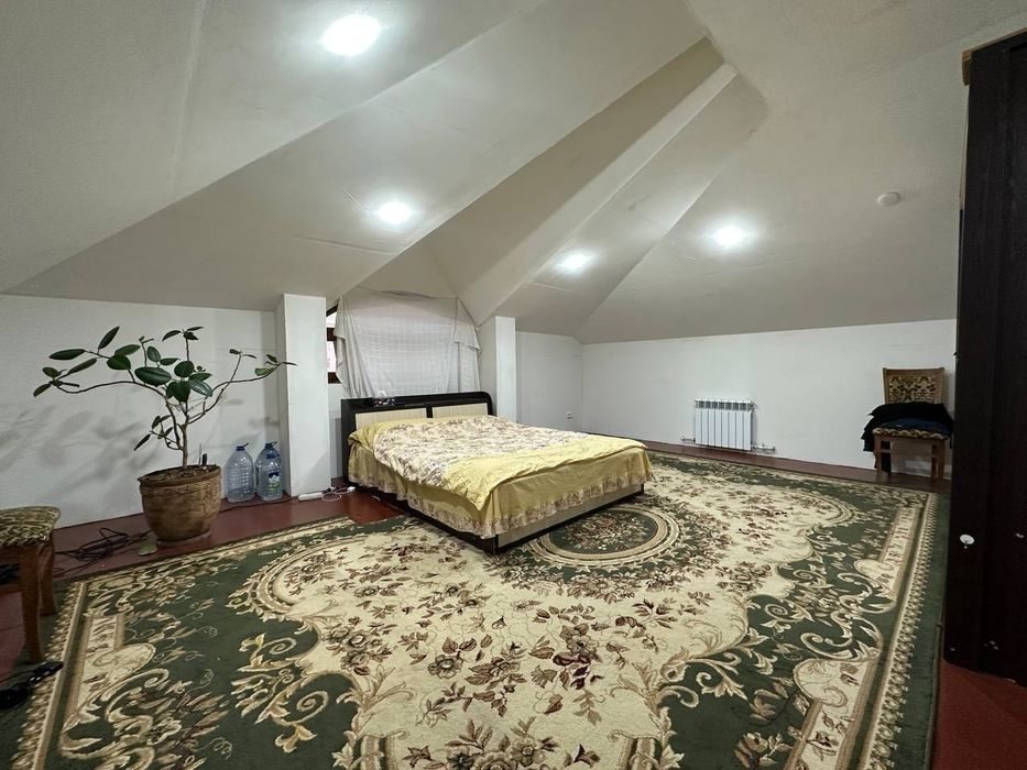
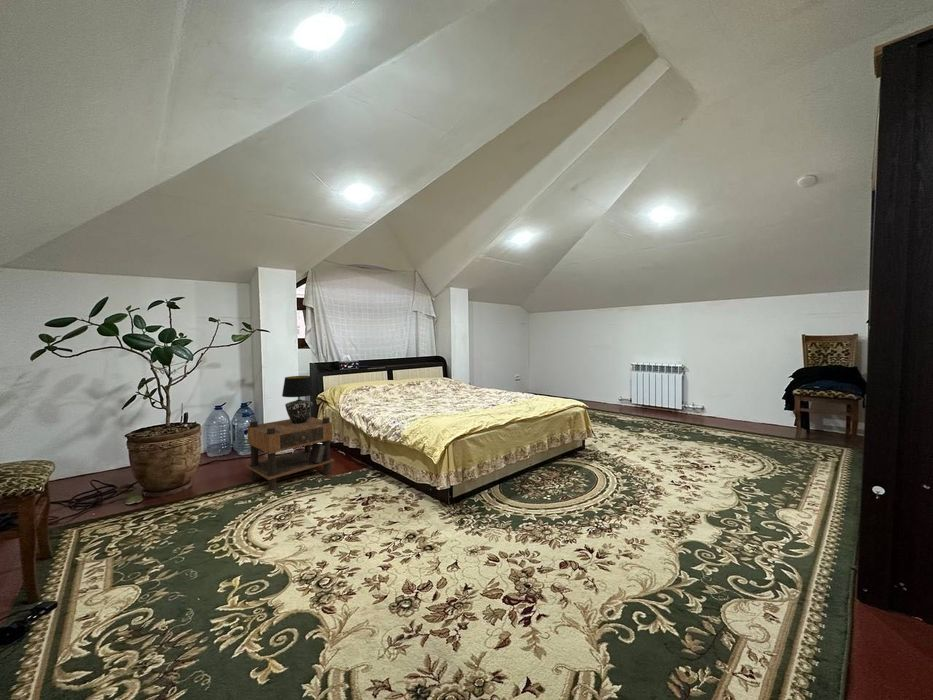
+ nightstand [245,414,335,492]
+ table lamp [281,375,316,424]
